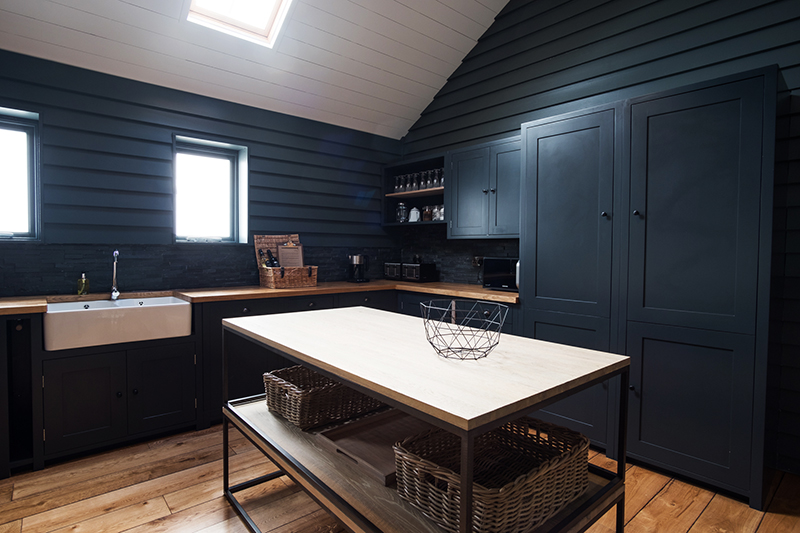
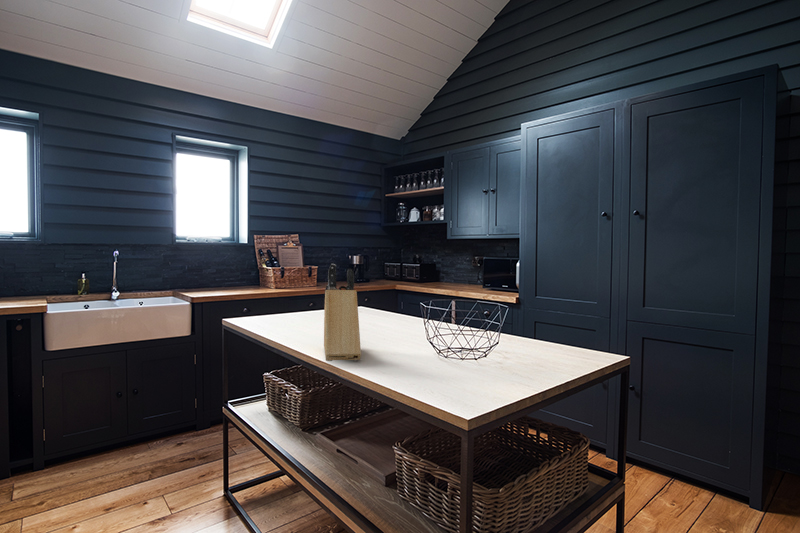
+ knife block [323,263,362,362]
